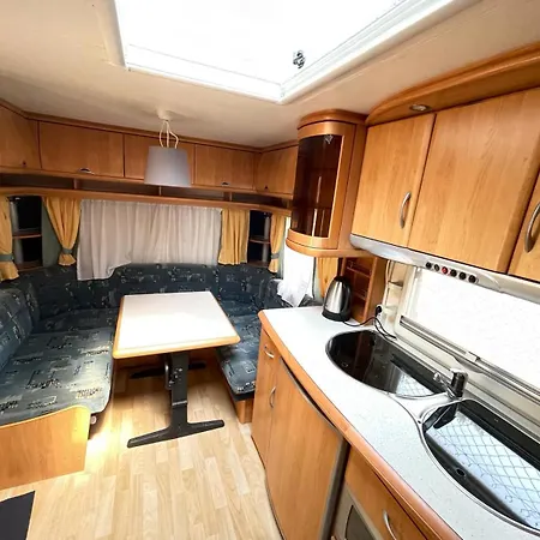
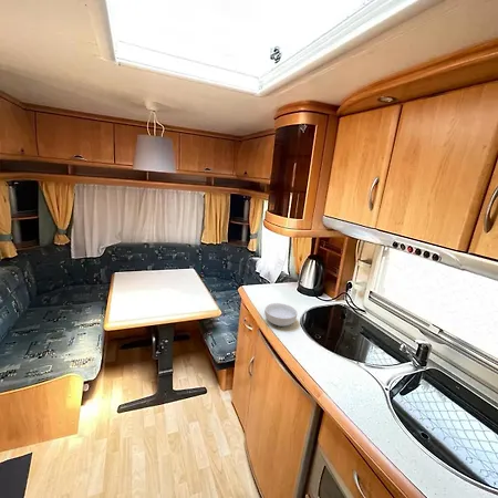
+ cereal bowl [263,302,298,328]
